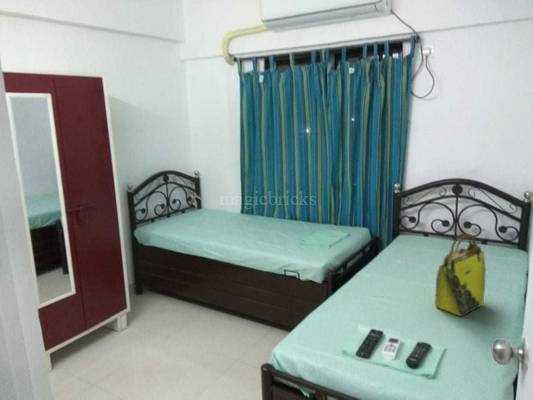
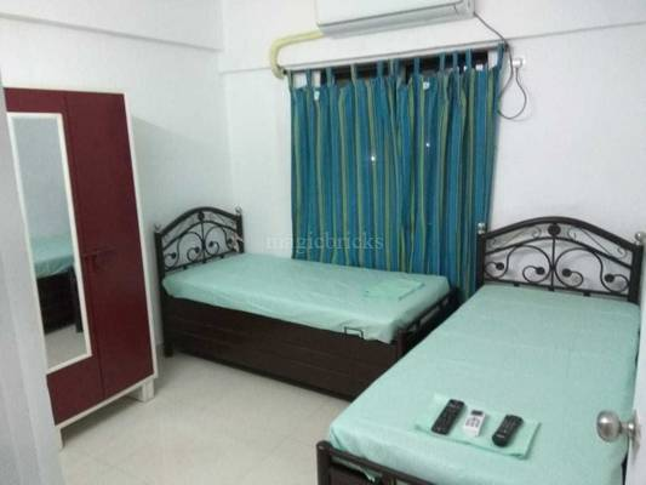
- tote bag [434,232,487,318]
